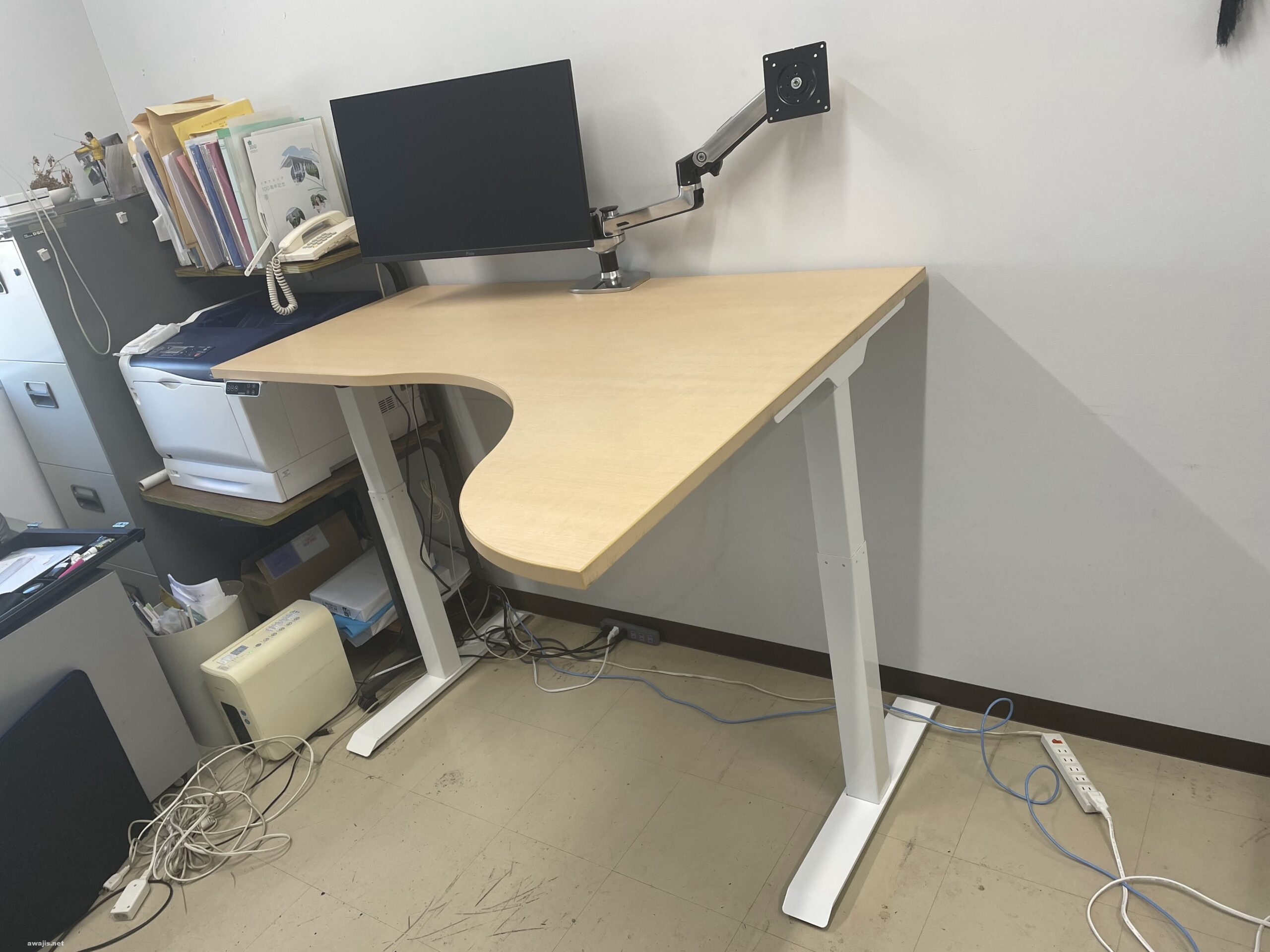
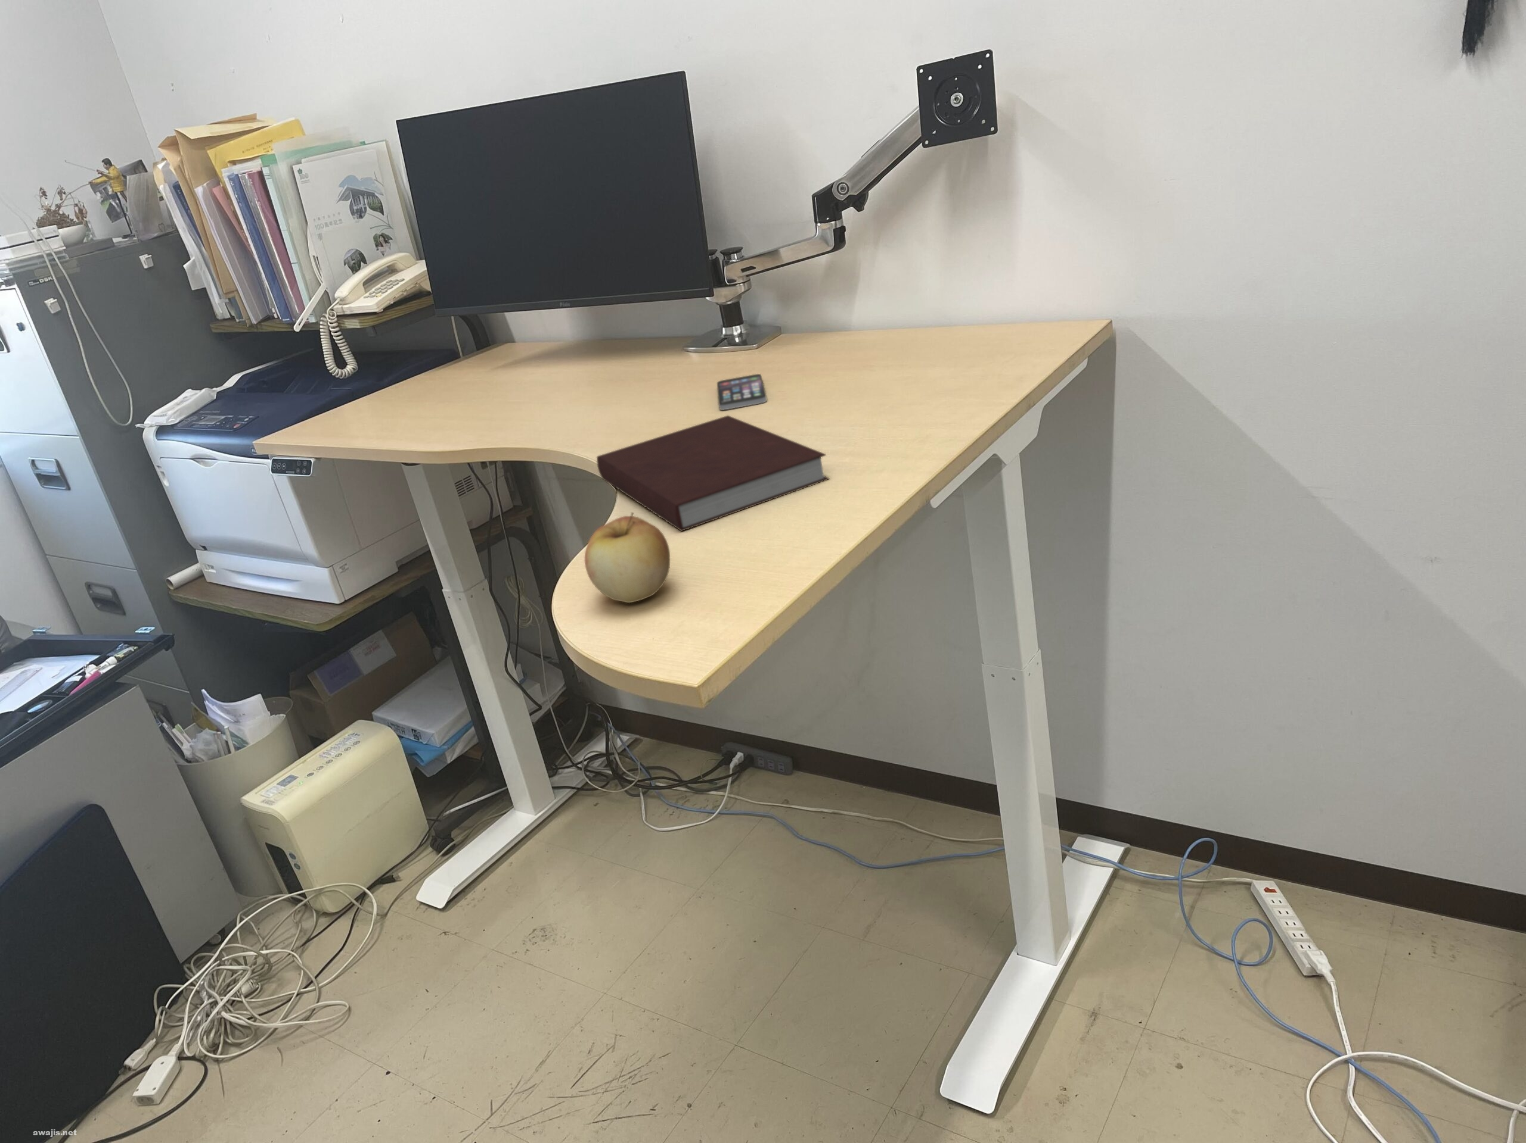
+ smartphone [716,373,768,411]
+ notebook [596,415,830,532]
+ apple [584,511,670,604]
